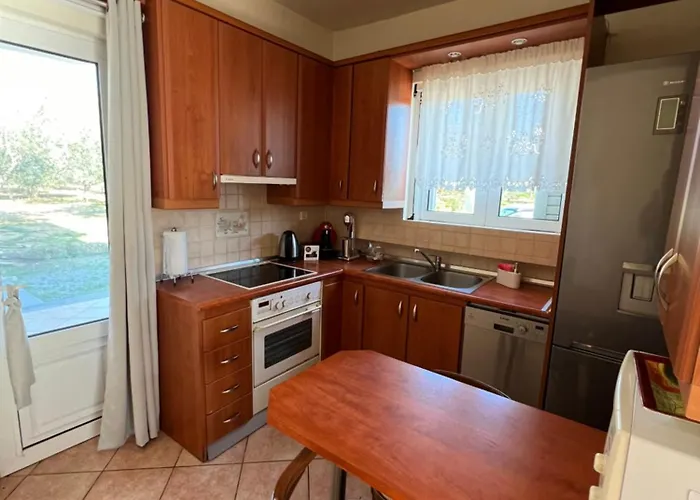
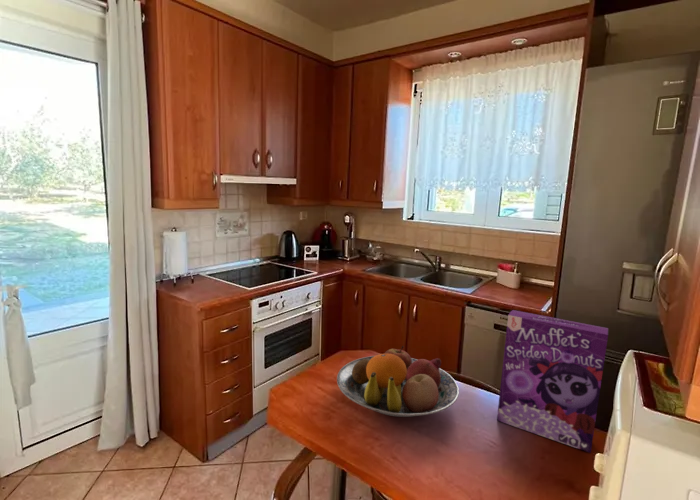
+ fruit bowl [336,345,460,418]
+ cereal box [496,309,609,454]
